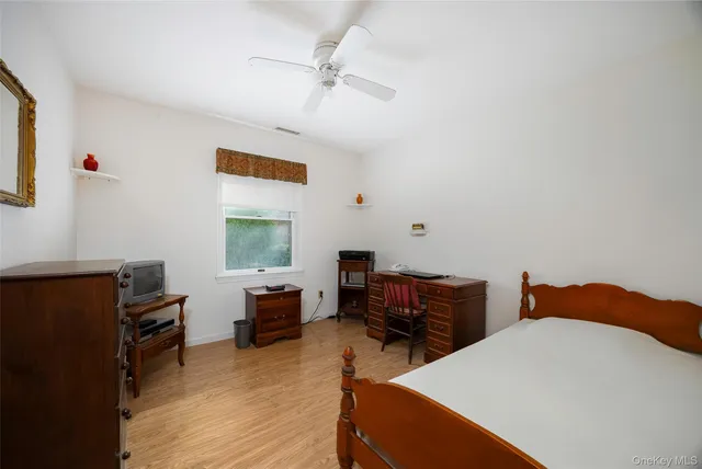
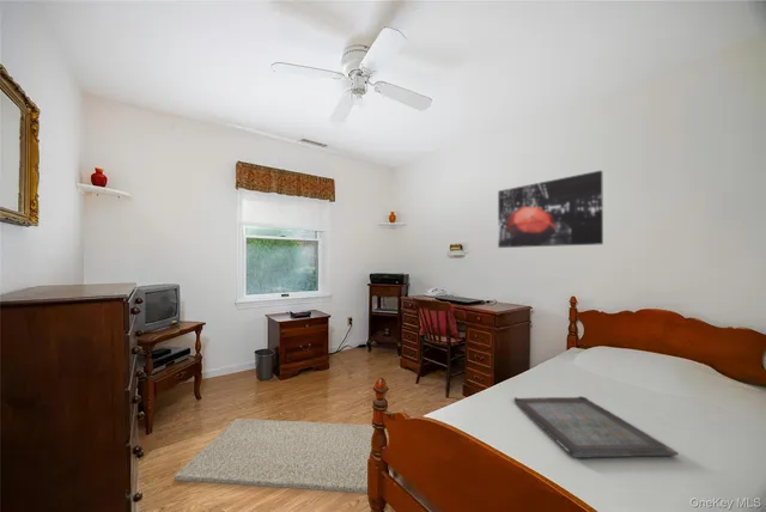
+ serving tray [512,396,680,459]
+ wall art [497,170,604,249]
+ rug [174,417,375,495]
